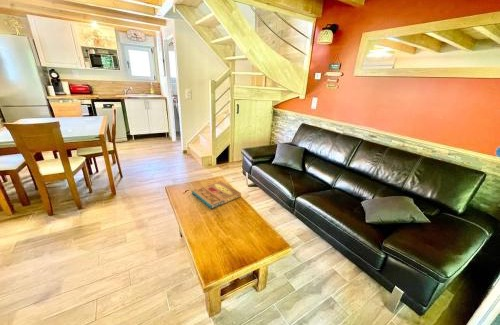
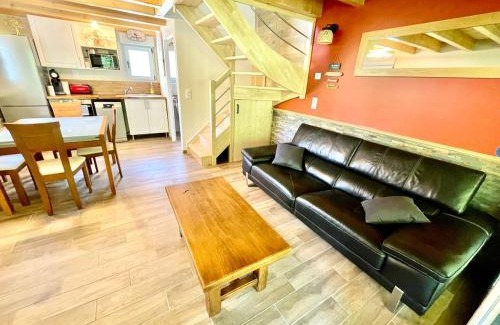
- pizza box [191,180,242,210]
